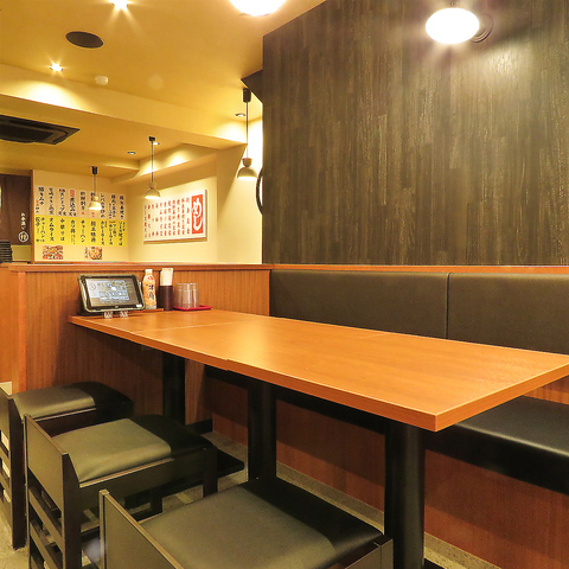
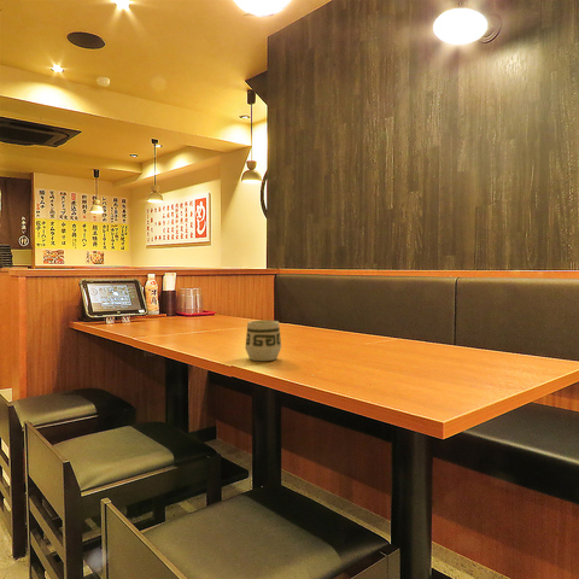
+ cup [244,320,282,362]
